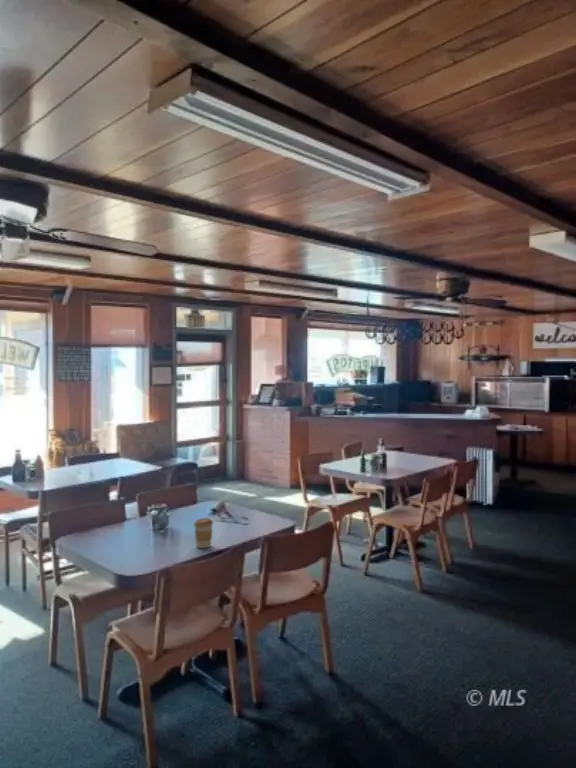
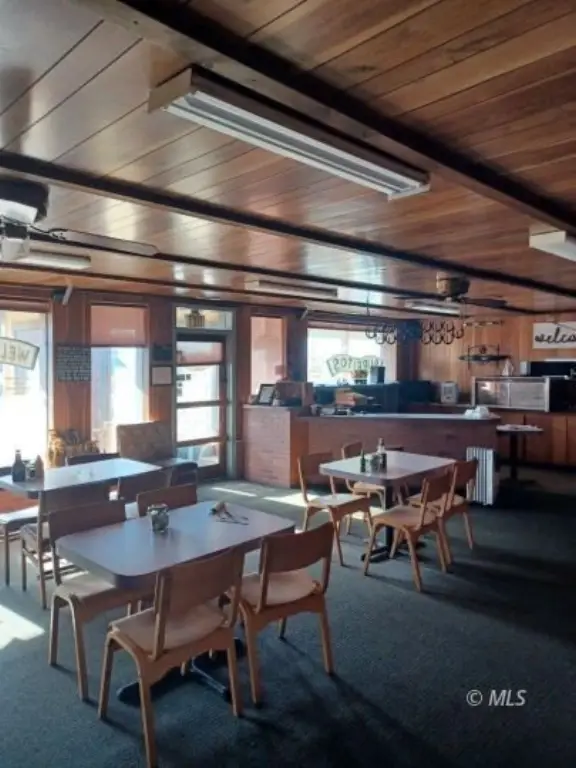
- coffee cup [193,517,214,549]
